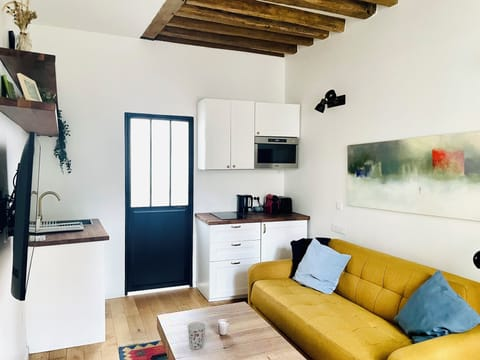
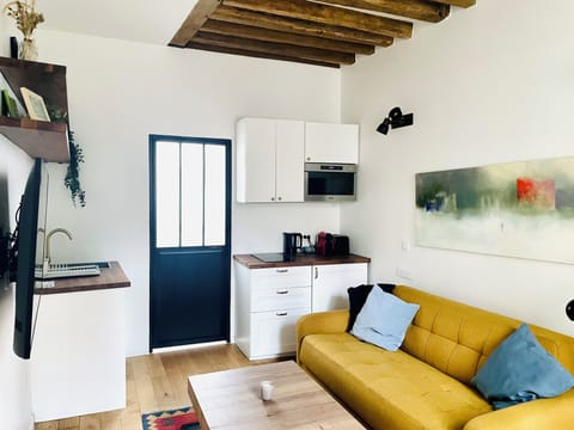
- cup [186,321,207,350]
